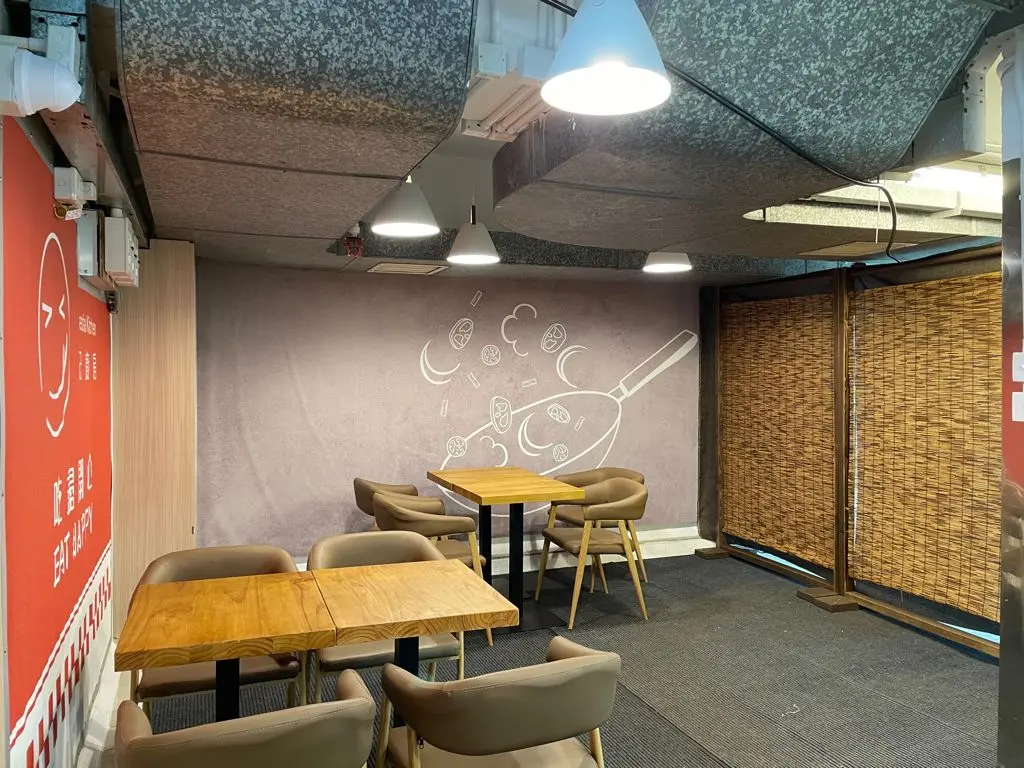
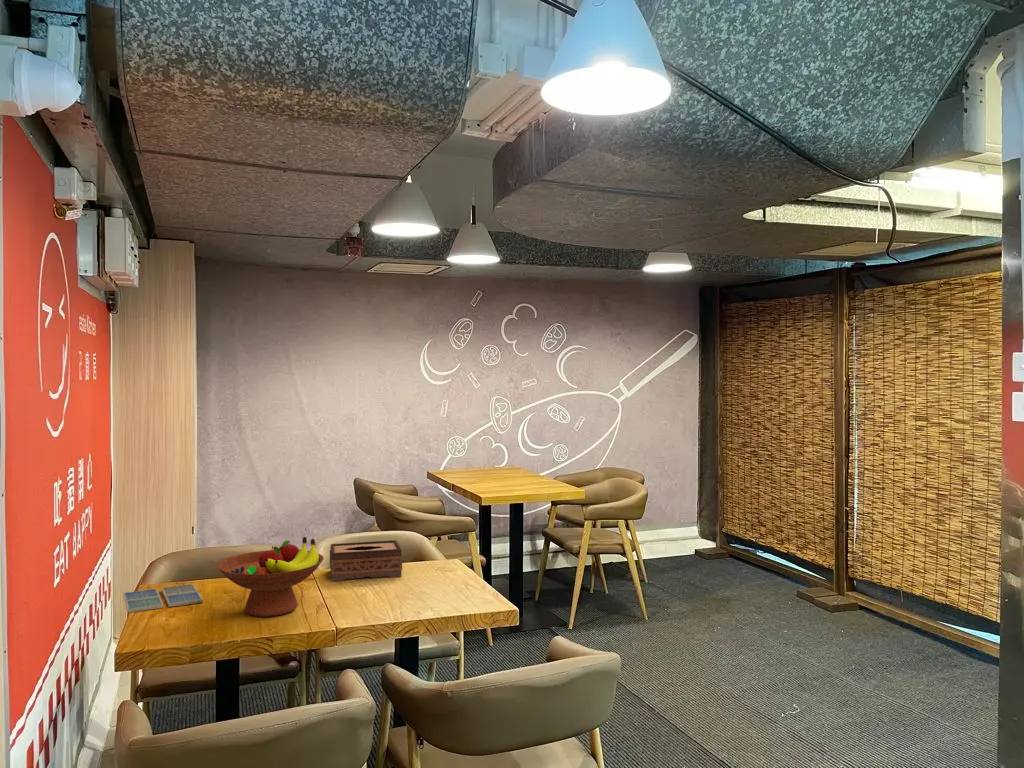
+ tissue box [329,539,403,582]
+ drink coaster [122,583,204,614]
+ fruit bowl [216,536,325,618]
